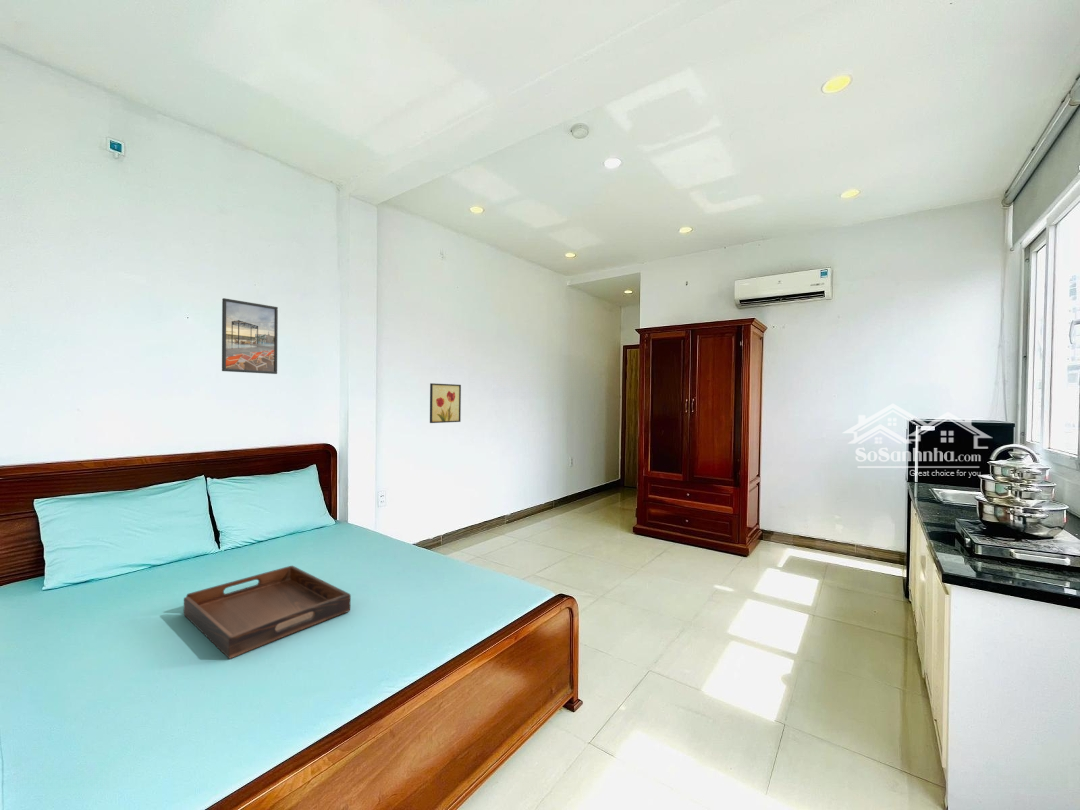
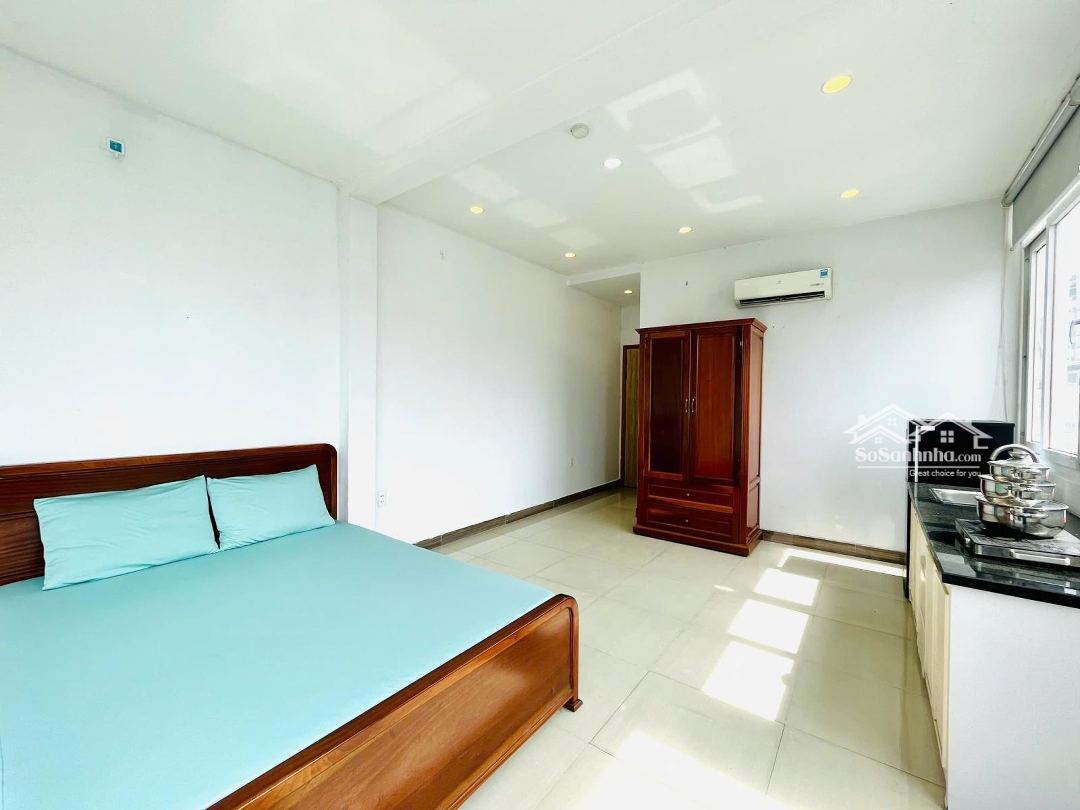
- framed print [221,297,279,375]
- serving tray [183,565,352,660]
- wall art [429,382,462,424]
